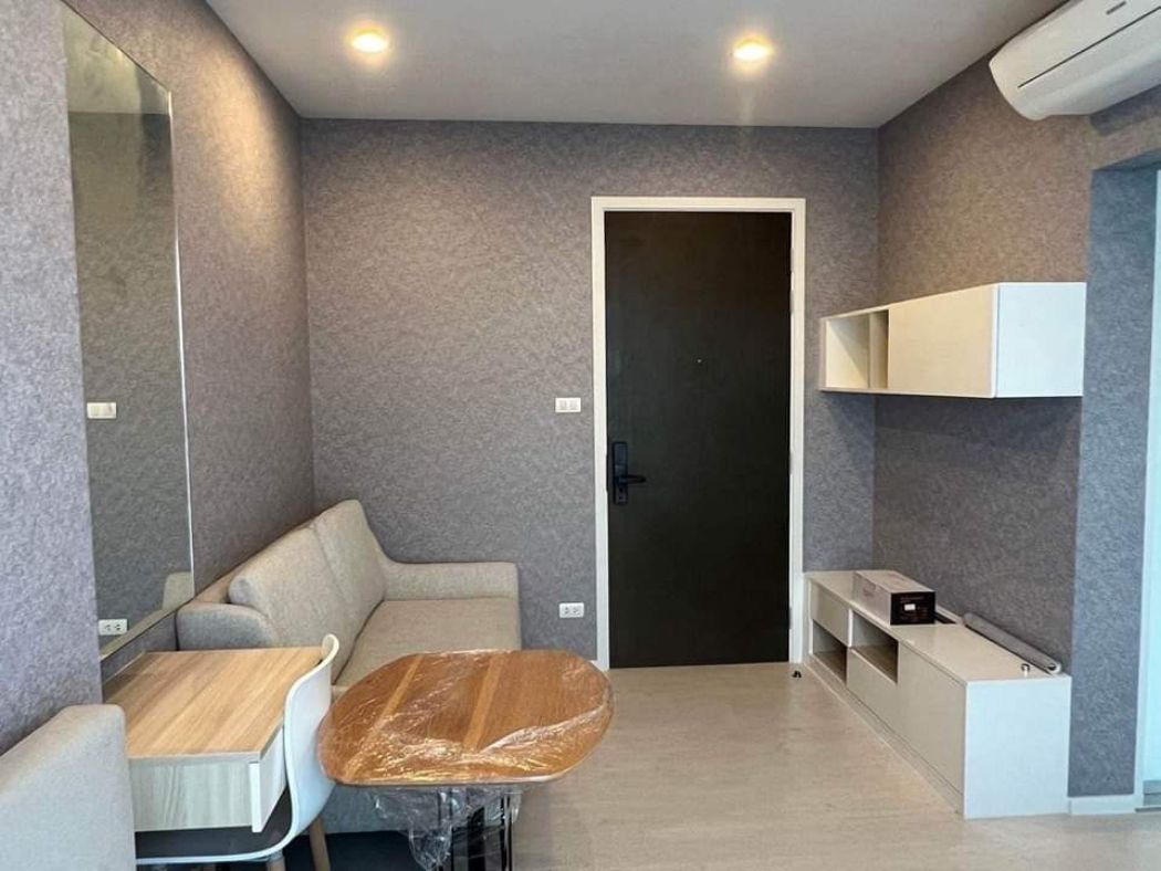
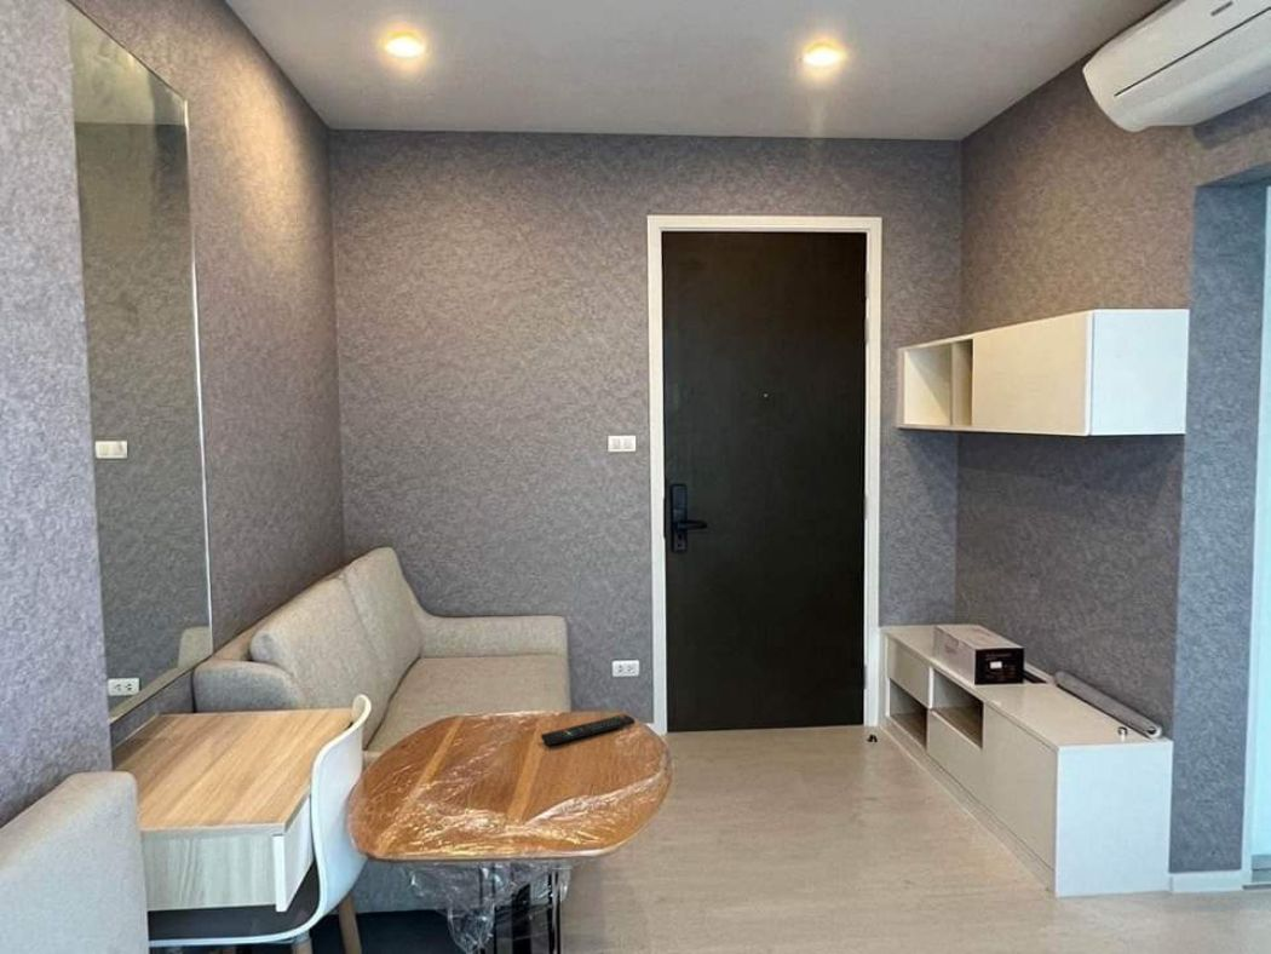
+ remote control [540,713,637,746]
